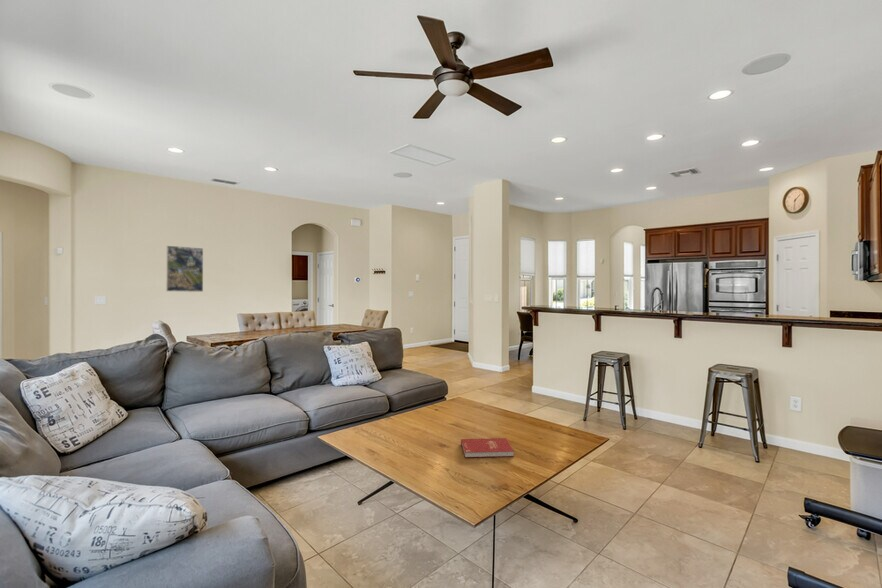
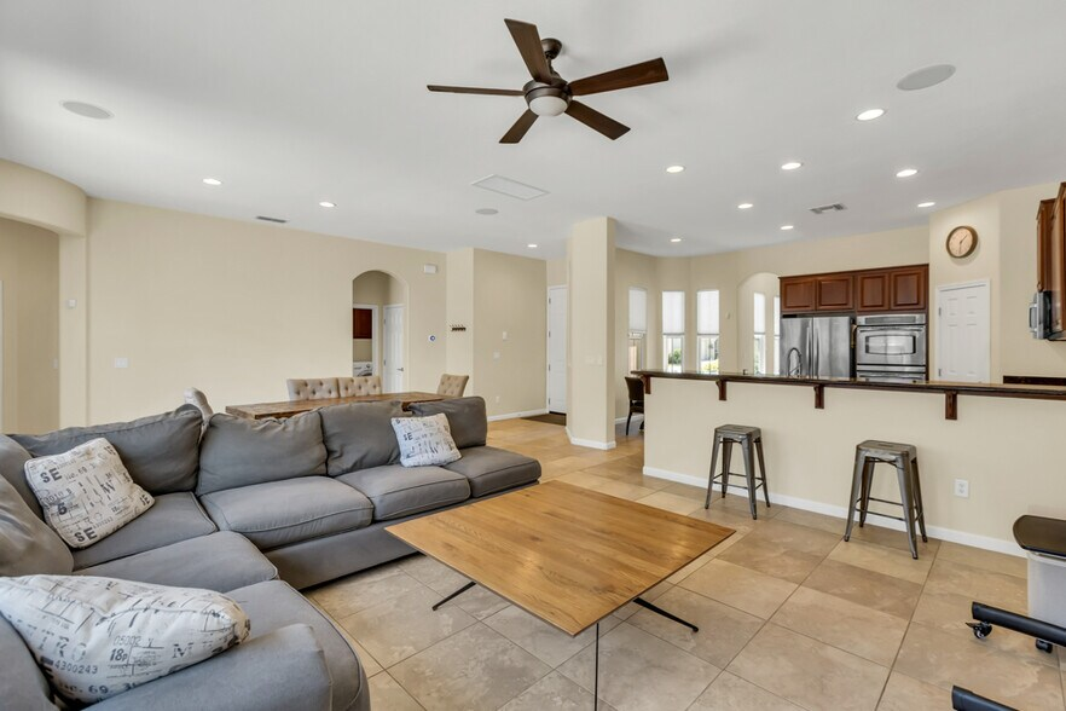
- book [460,437,515,458]
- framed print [165,245,204,293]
